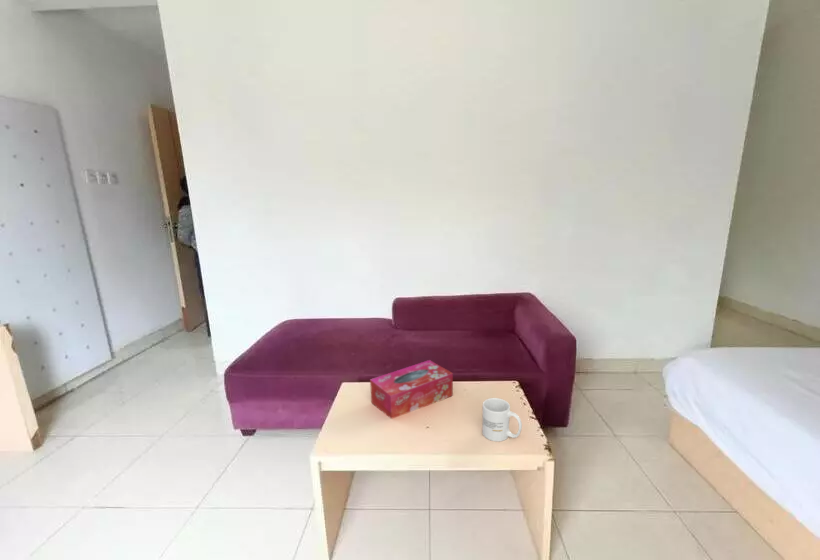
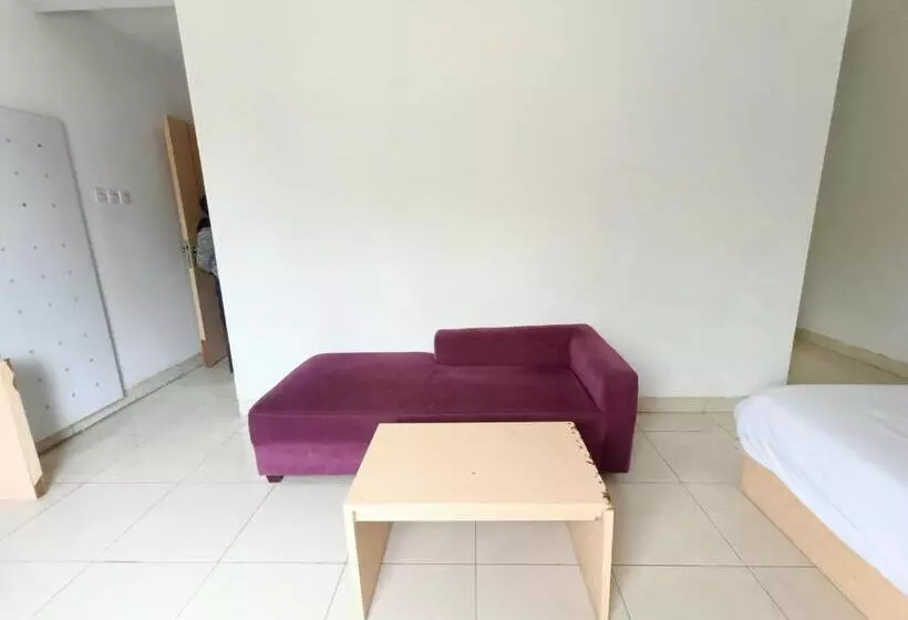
- mug [481,397,523,442]
- tissue box [369,359,454,420]
